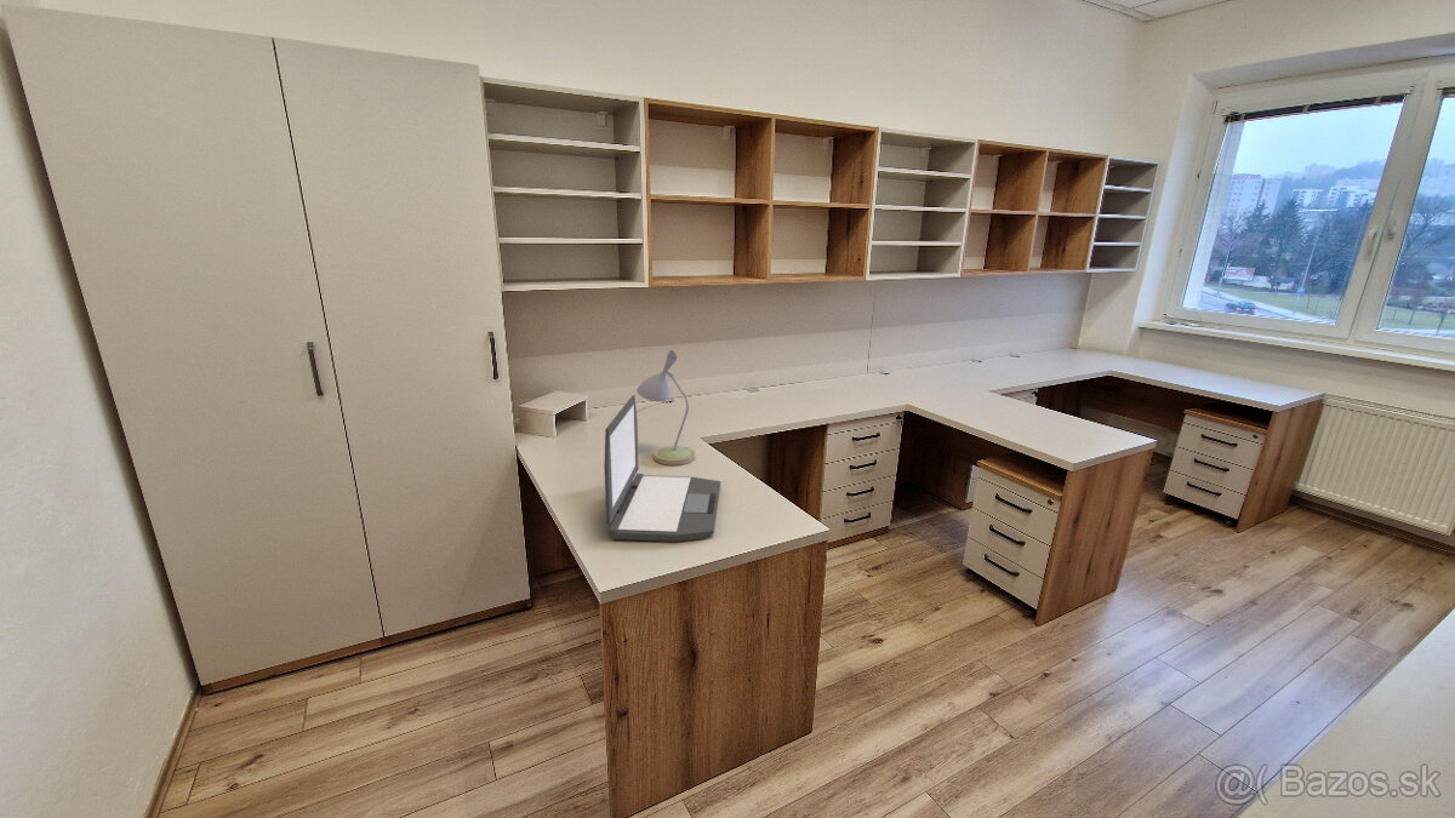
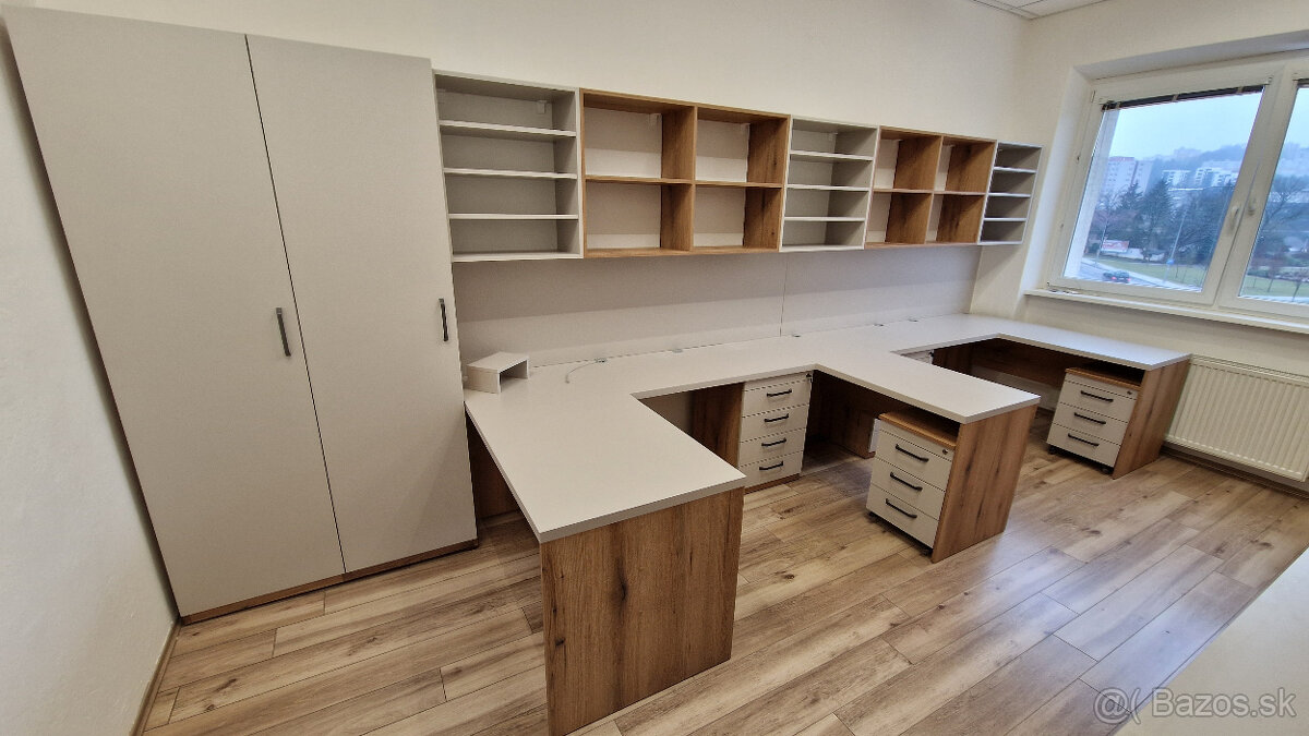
- desk lamp [635,349,696,467]
- laptop [603,394,721,543]
